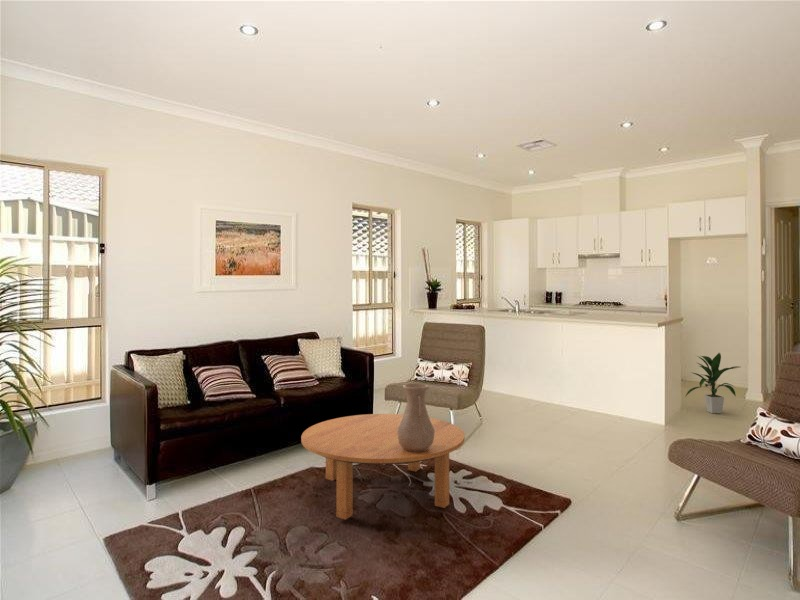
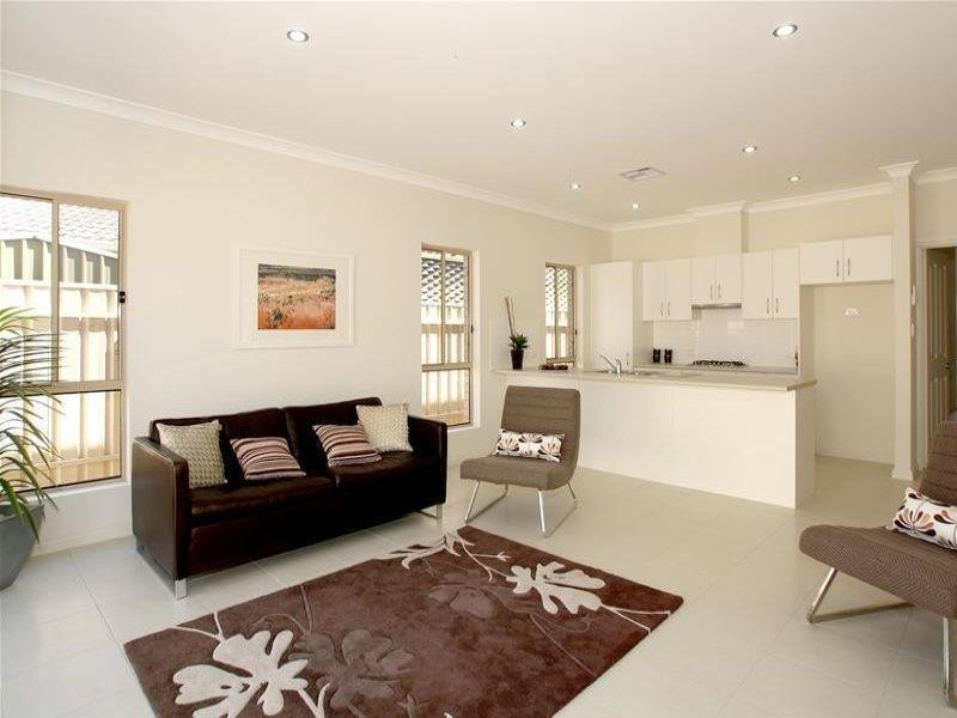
- indoor plant [684,352,740,414]
- coffee table [300,413,466,521]
- vase [397,382,435,452]
